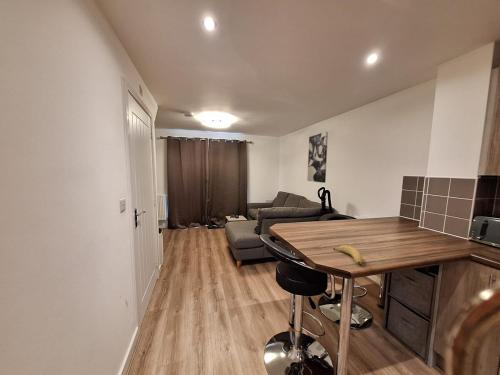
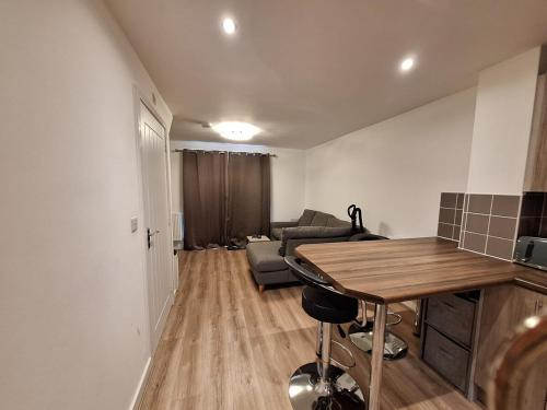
- wall art [306,131,329,184]
- banana [332,244,364,265]
